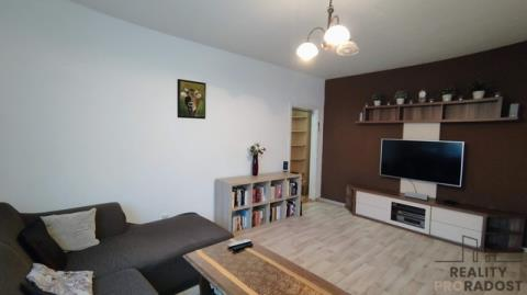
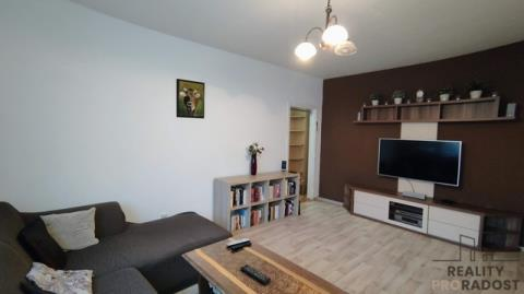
+ remote control [239,263,272,285]
